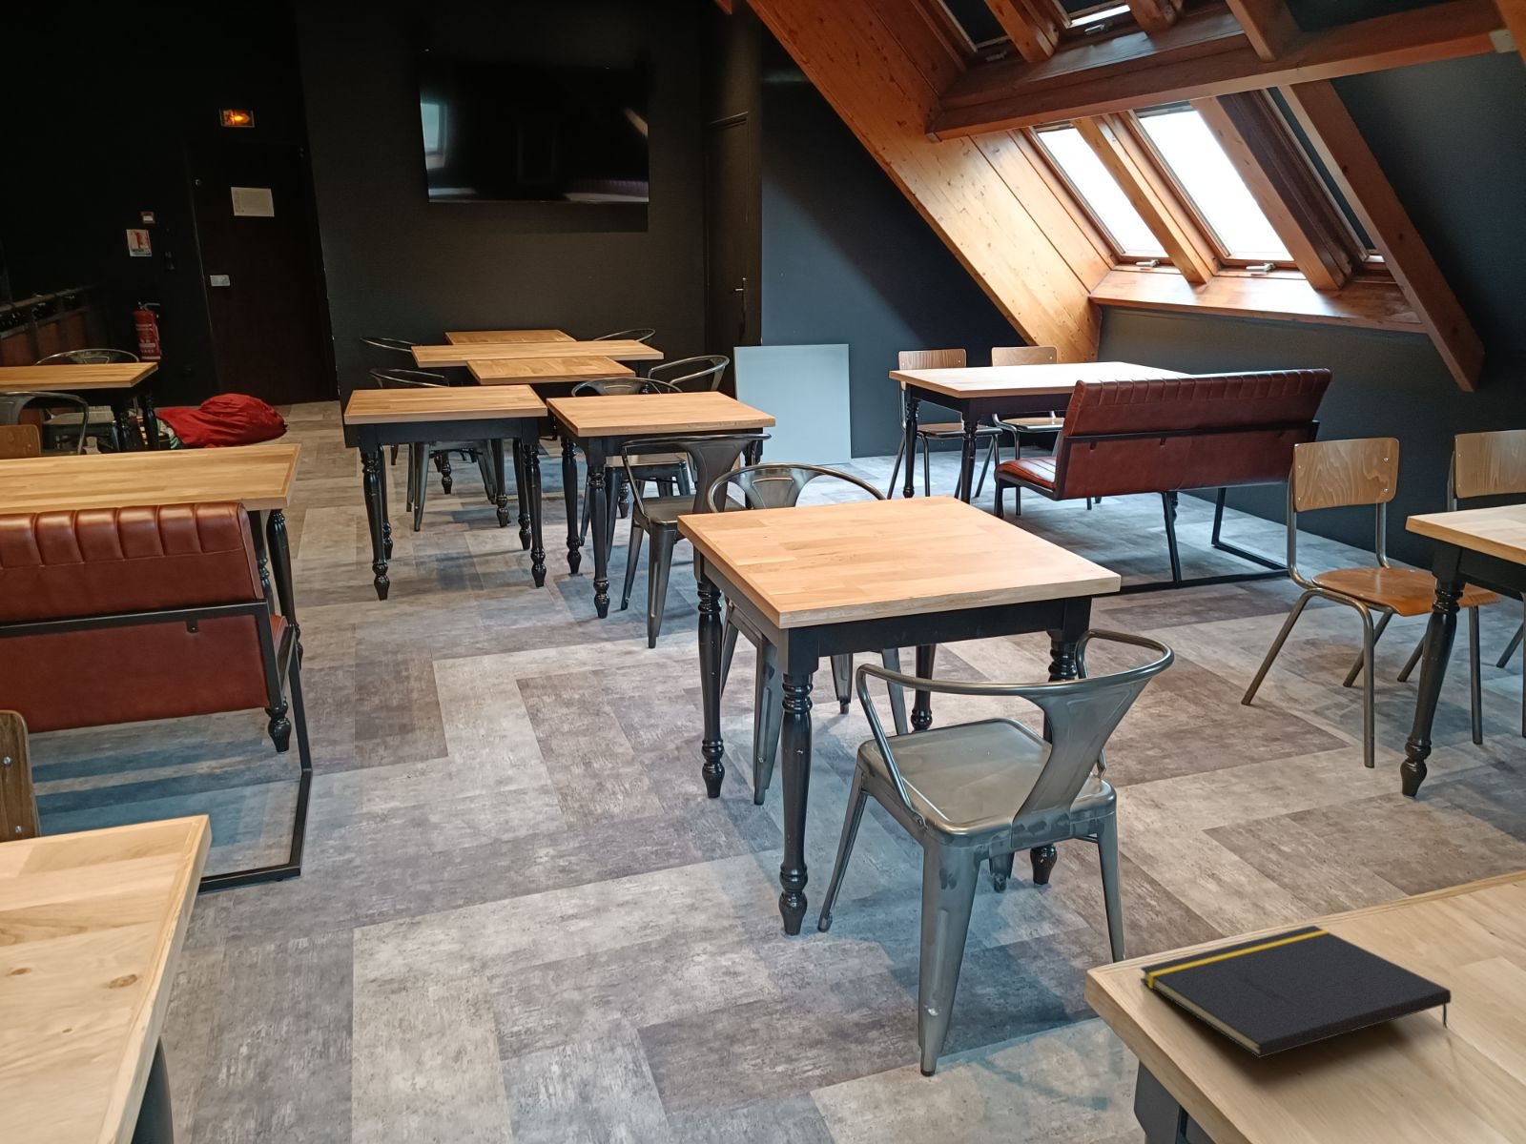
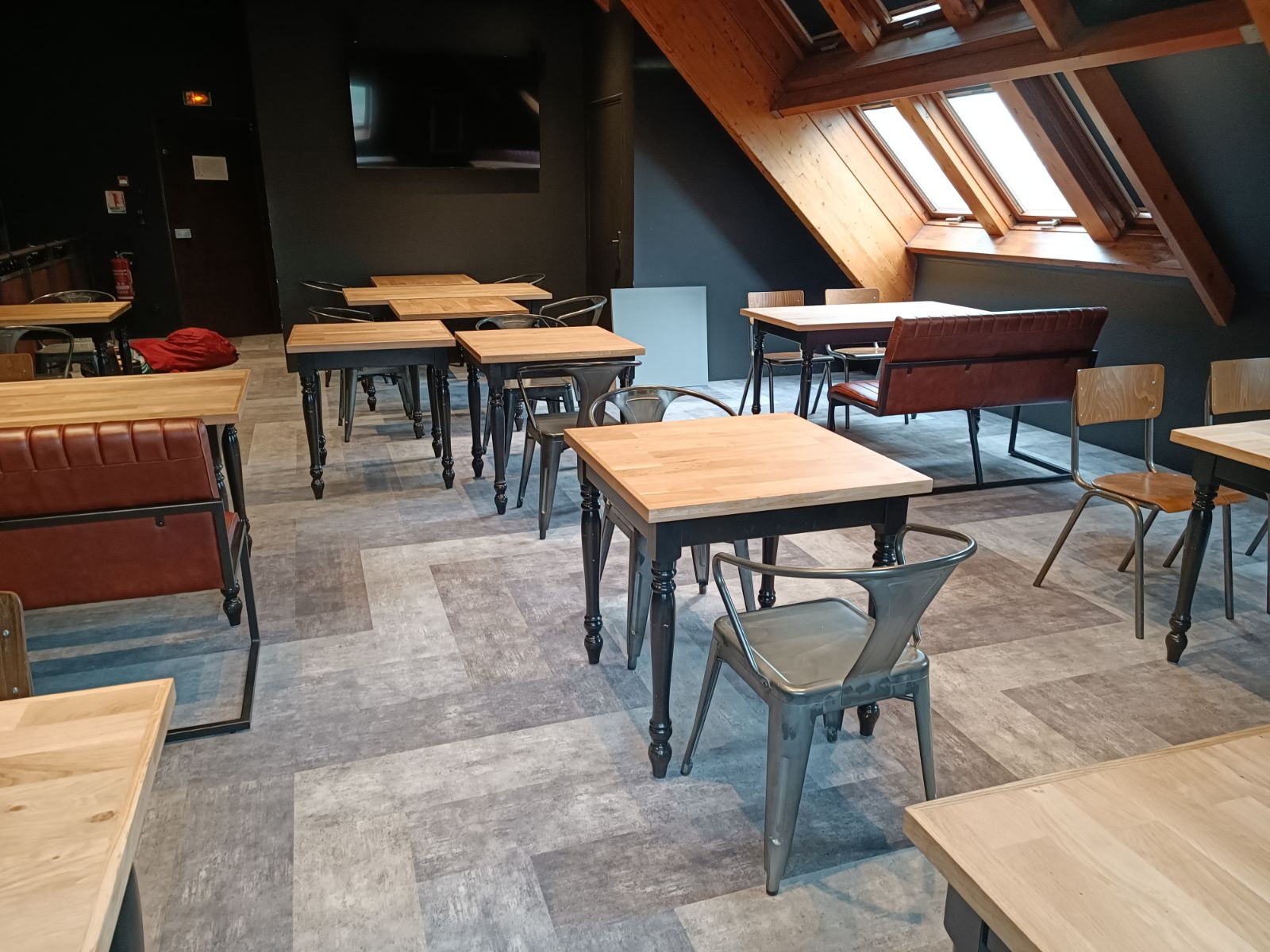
- notepad [1140,925,1453,1059]
